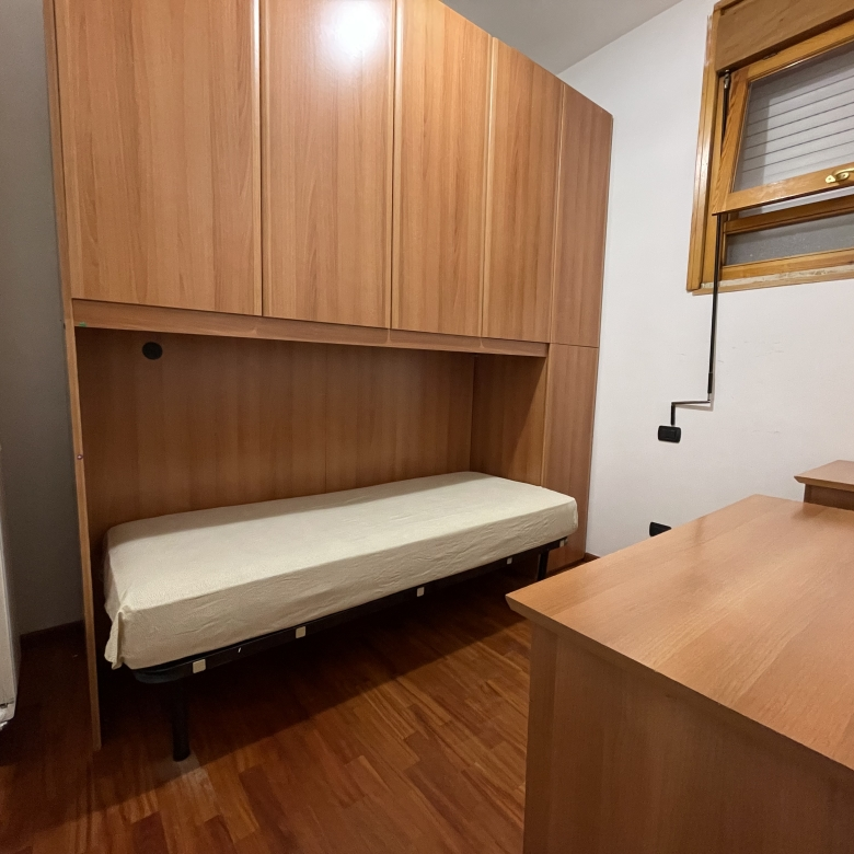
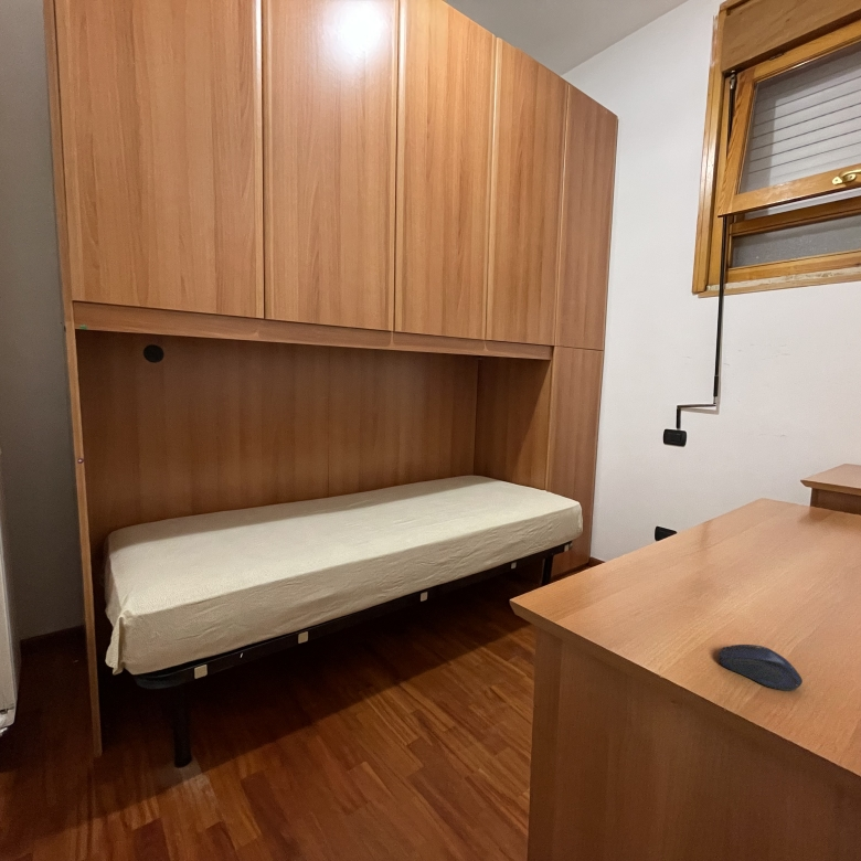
+ computer mouse [718,644,804,692]
